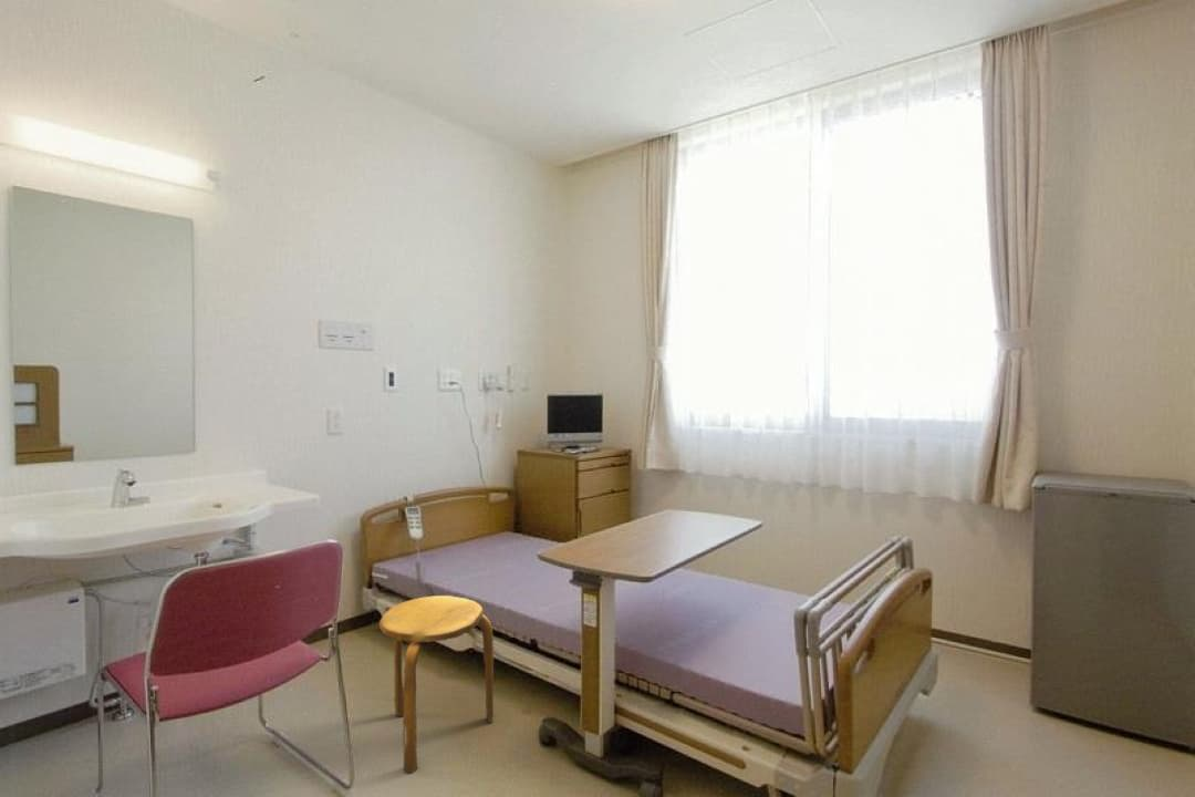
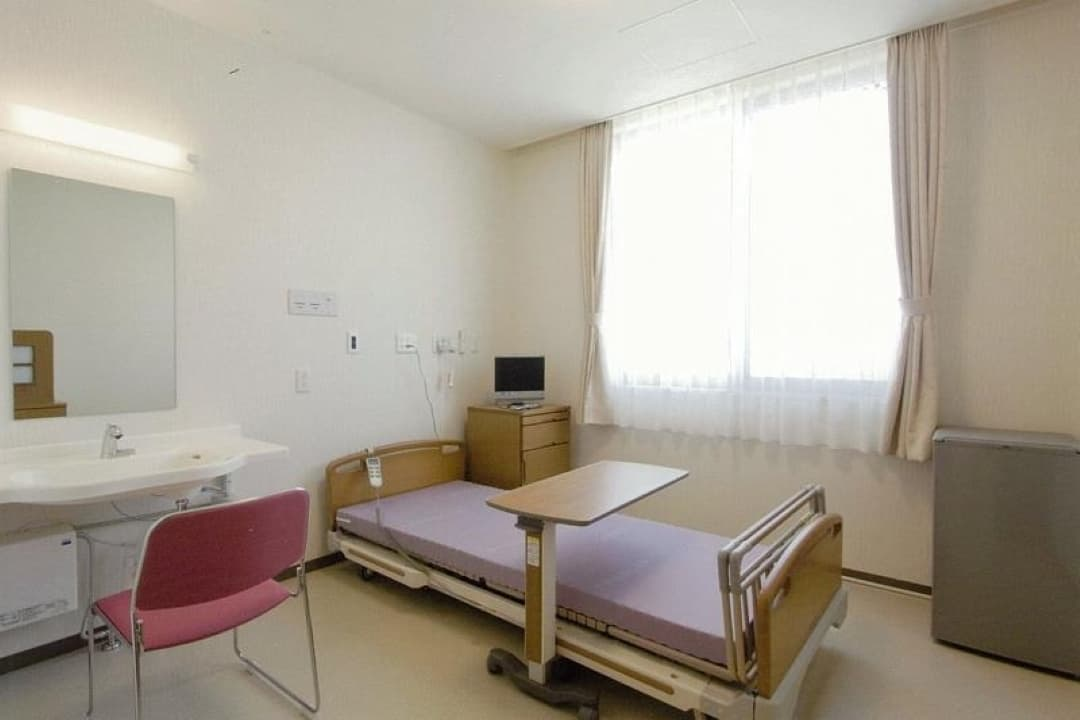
- stool [378,594,495,775]
